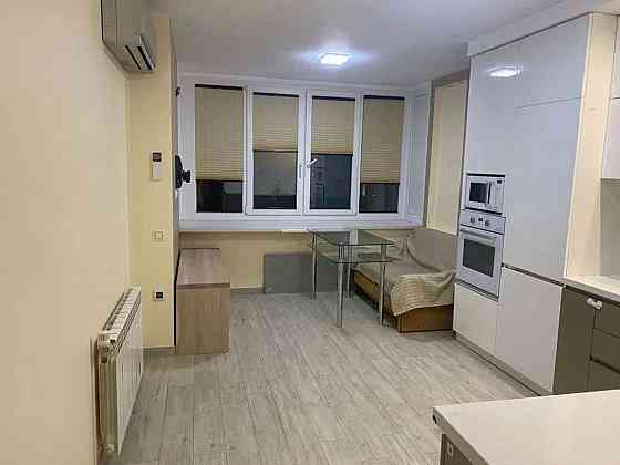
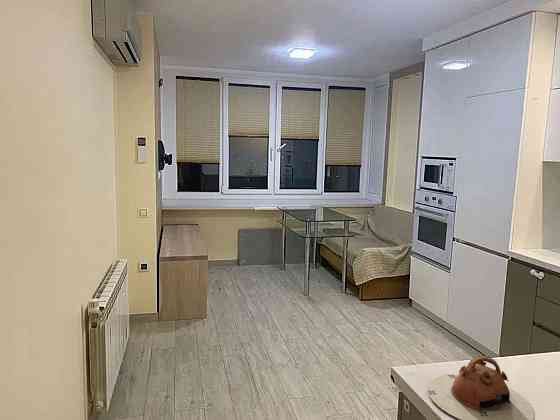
+ teapot [427,354,536,420]
